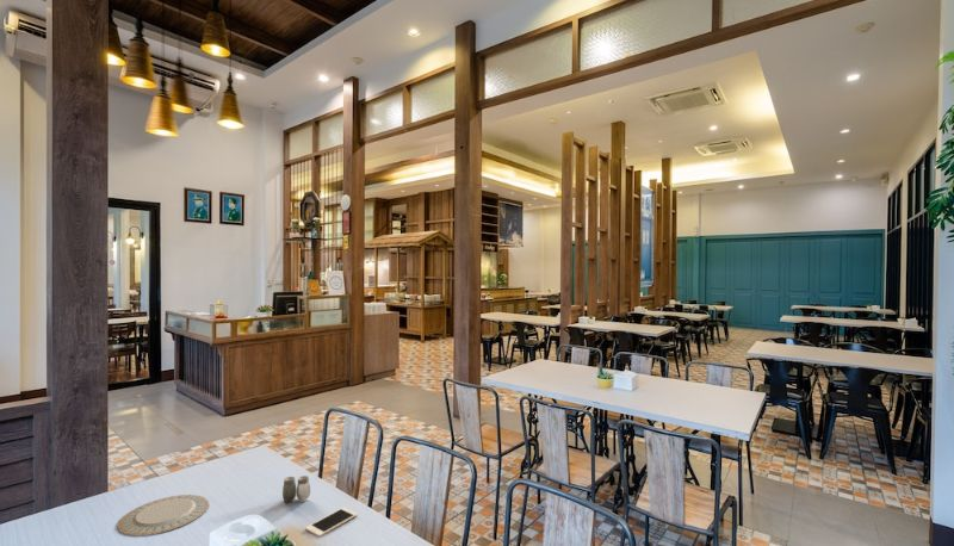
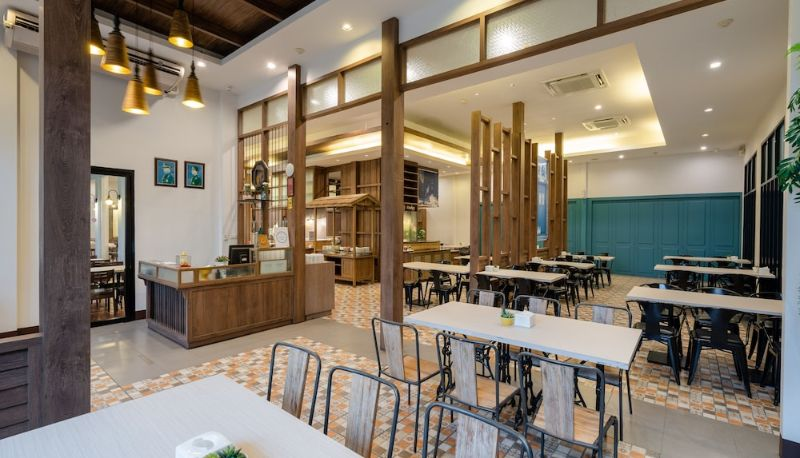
- cell phone [304,507,358,538]
- chinaware [116,494,210,536]
- salt and pepper shaker [281,474,311,504]
